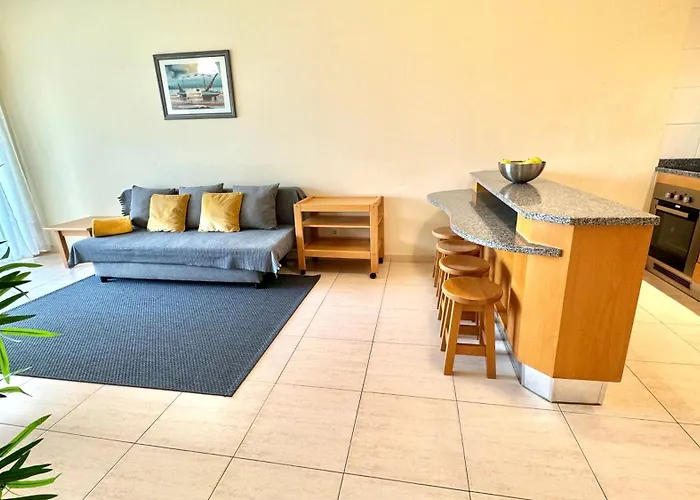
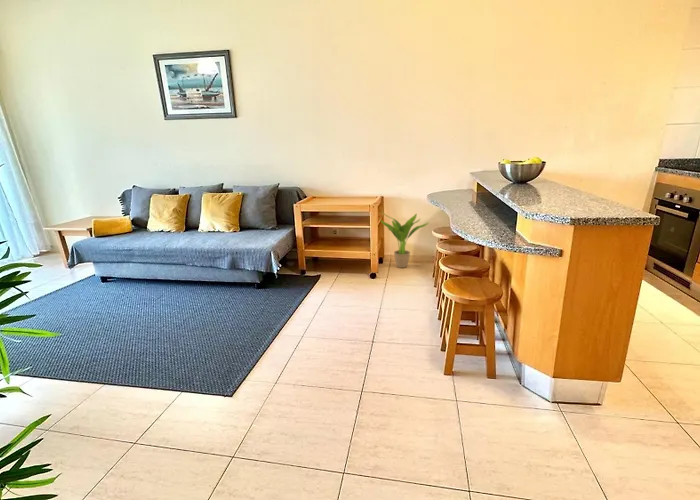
+ potted plant [380,212,430,269]
